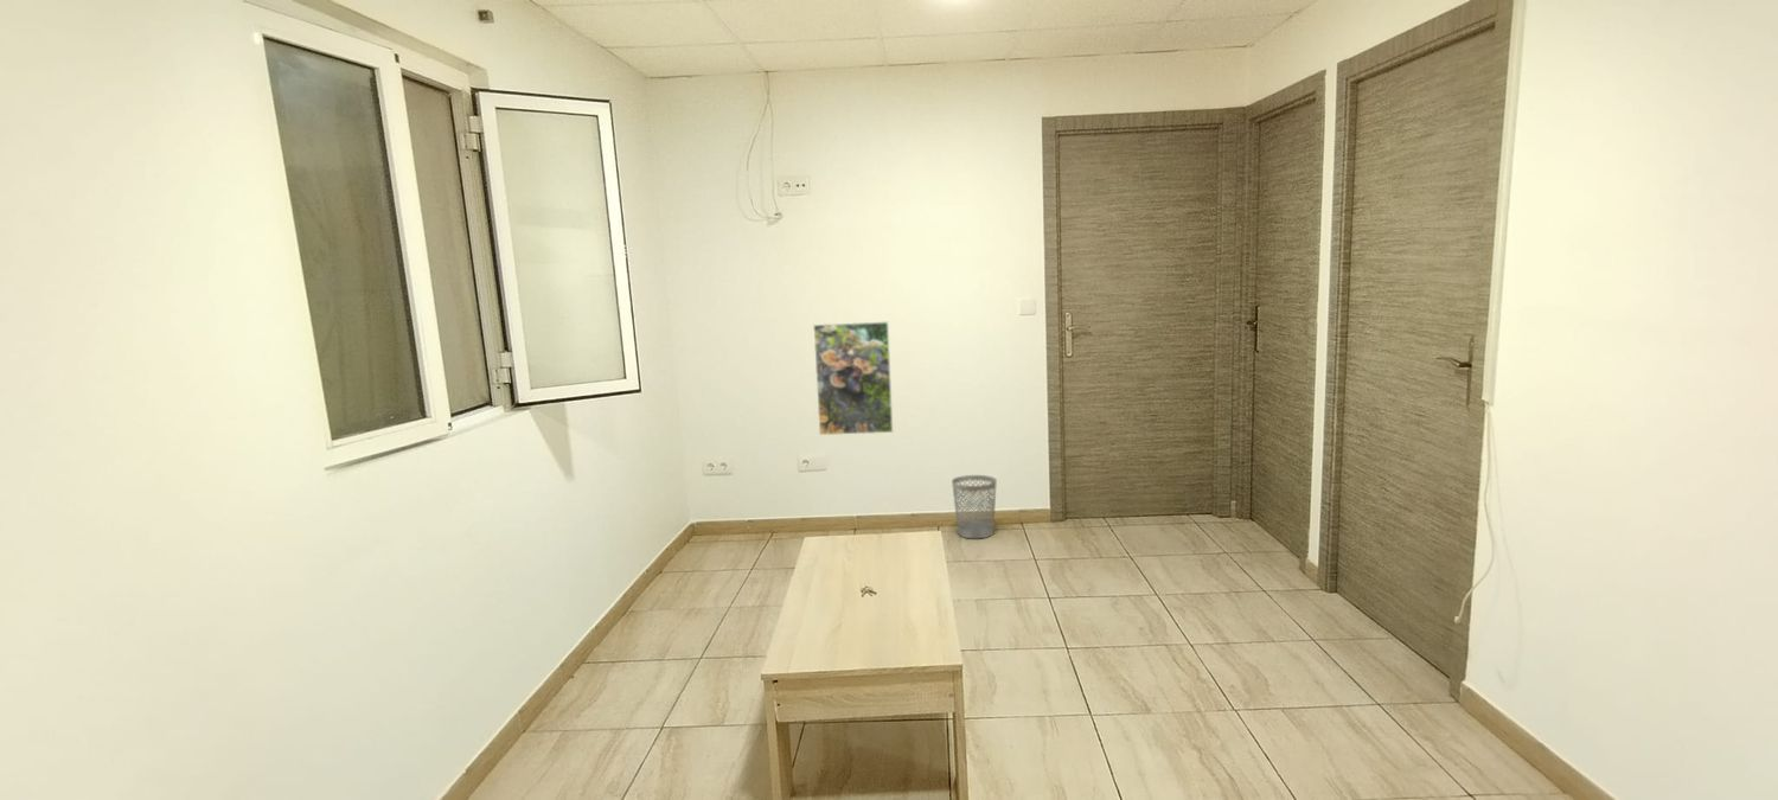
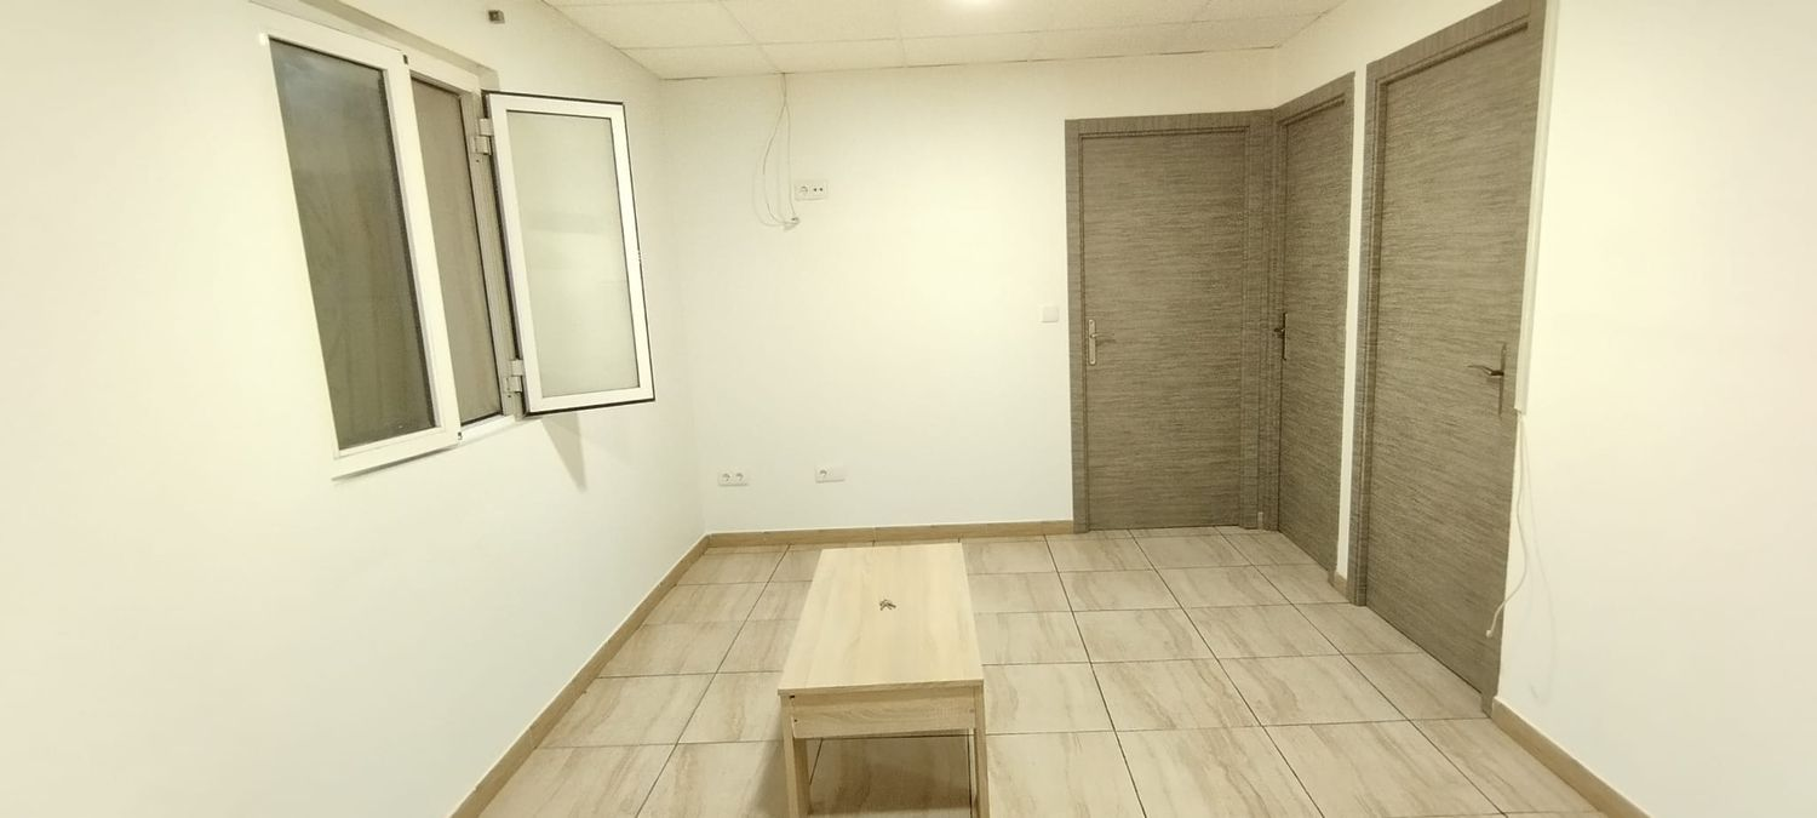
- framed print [812,320,894,436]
- wastebasket [951,474,998,539]
